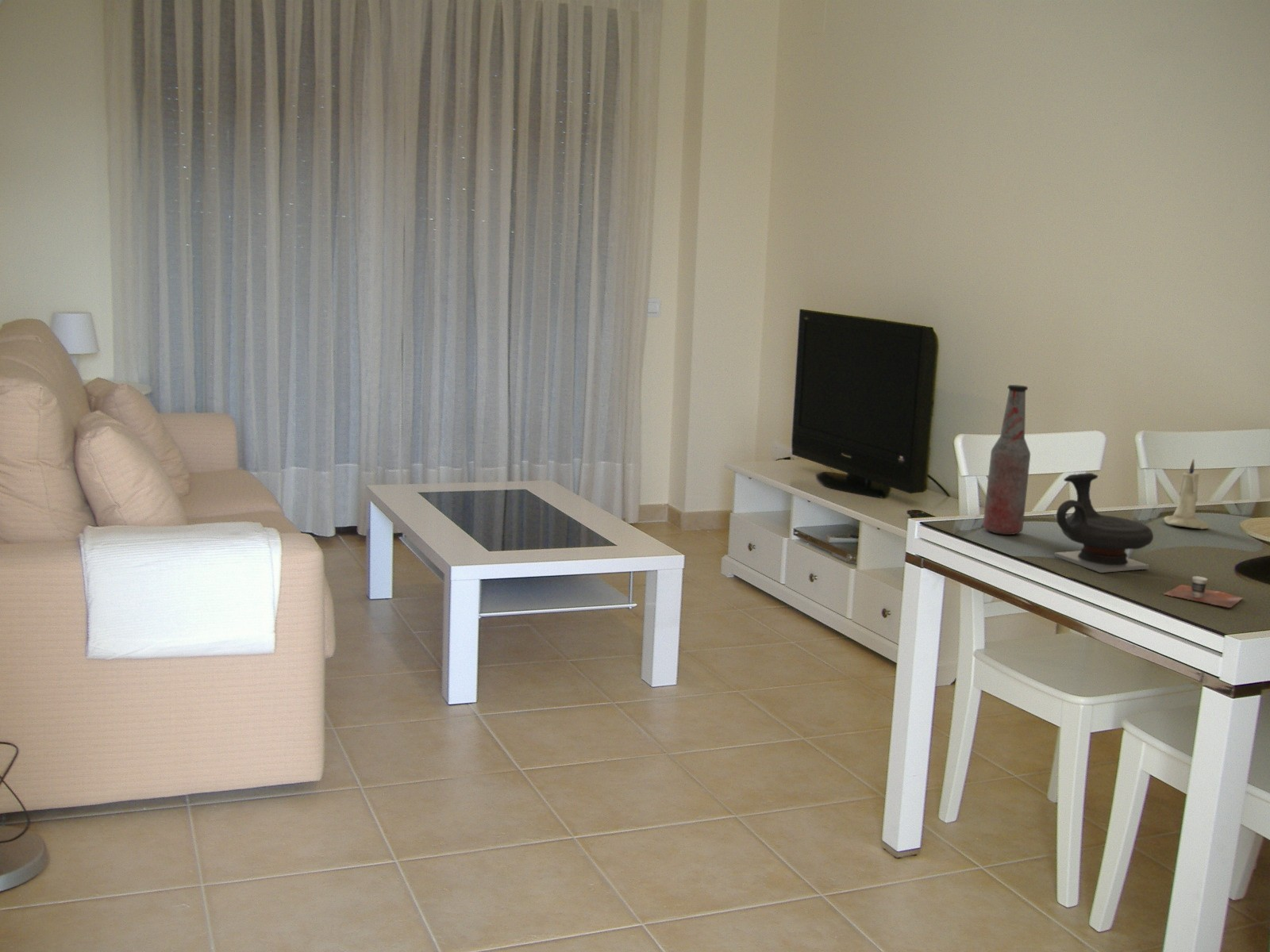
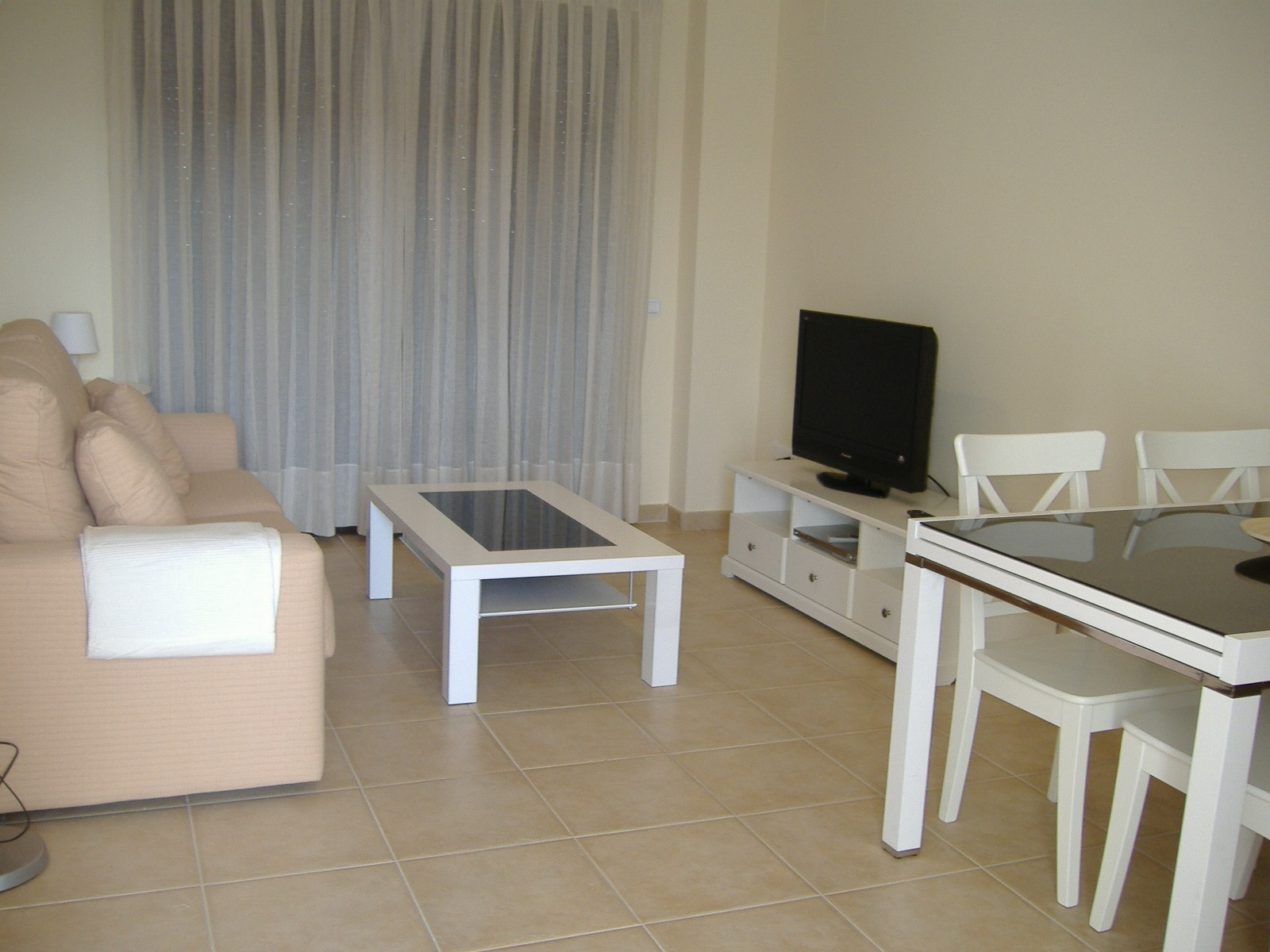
- teapot [1053,472,1154,574]
- cup [1162,575,1244,608]
- candle [1164,458,1210,530]
- bottle [982,384,1031,536]
